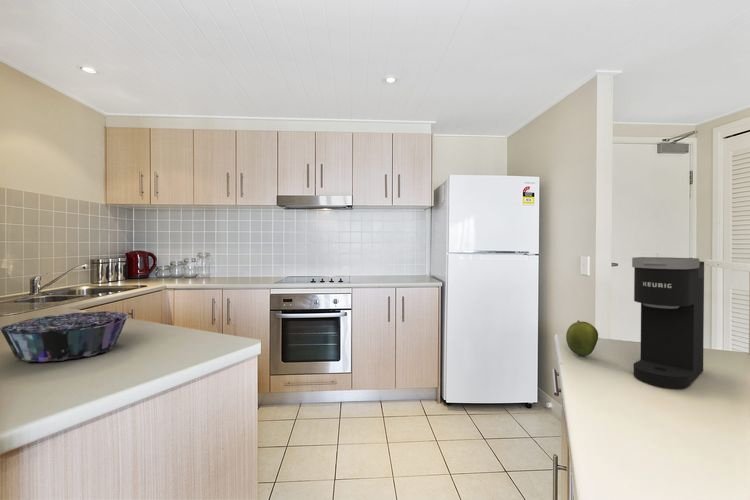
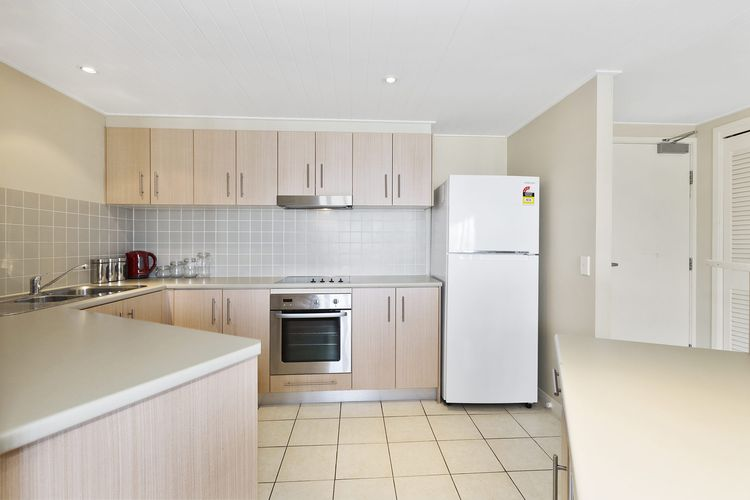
- coffee maker [631,256,705,389]
- fruit [565,320,599,357]
- decorative bowl [0,310,130,363]
